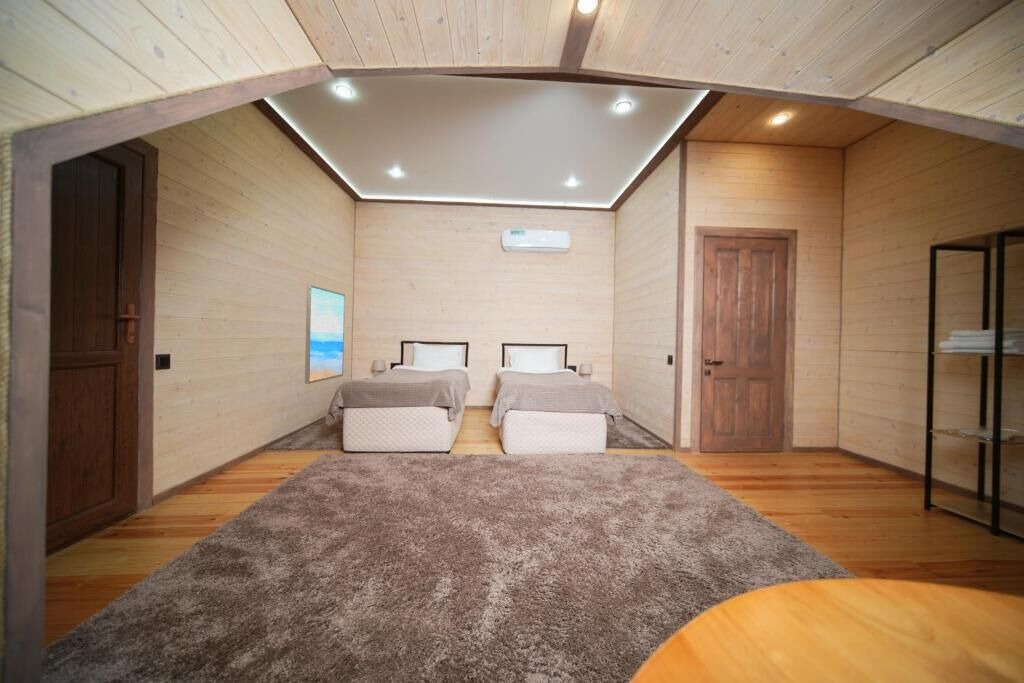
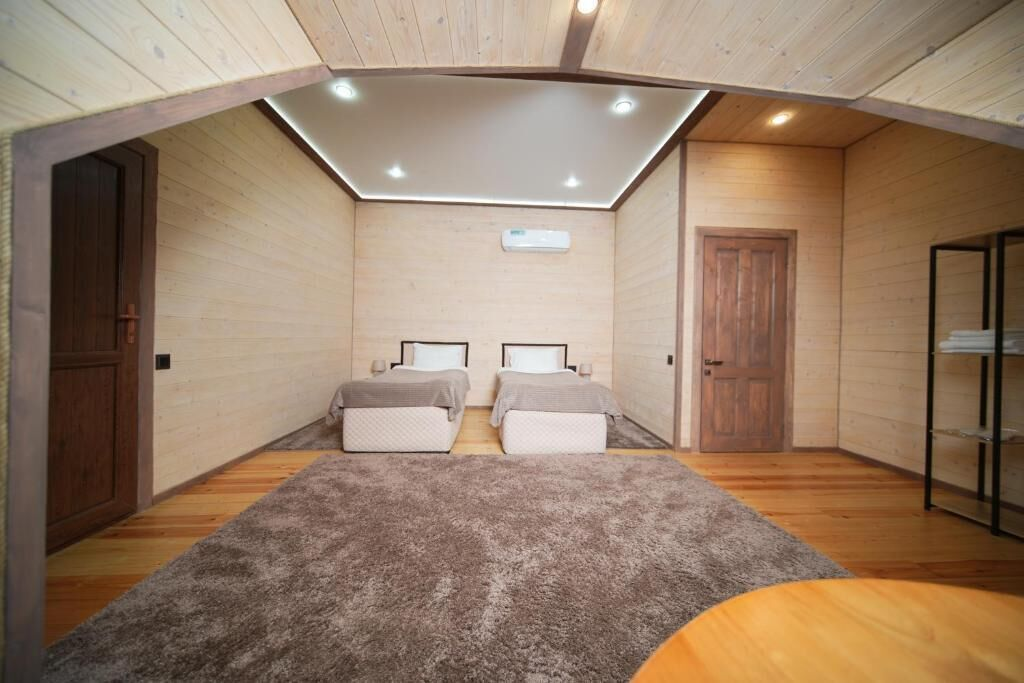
- wall art [304,284,346,385]
